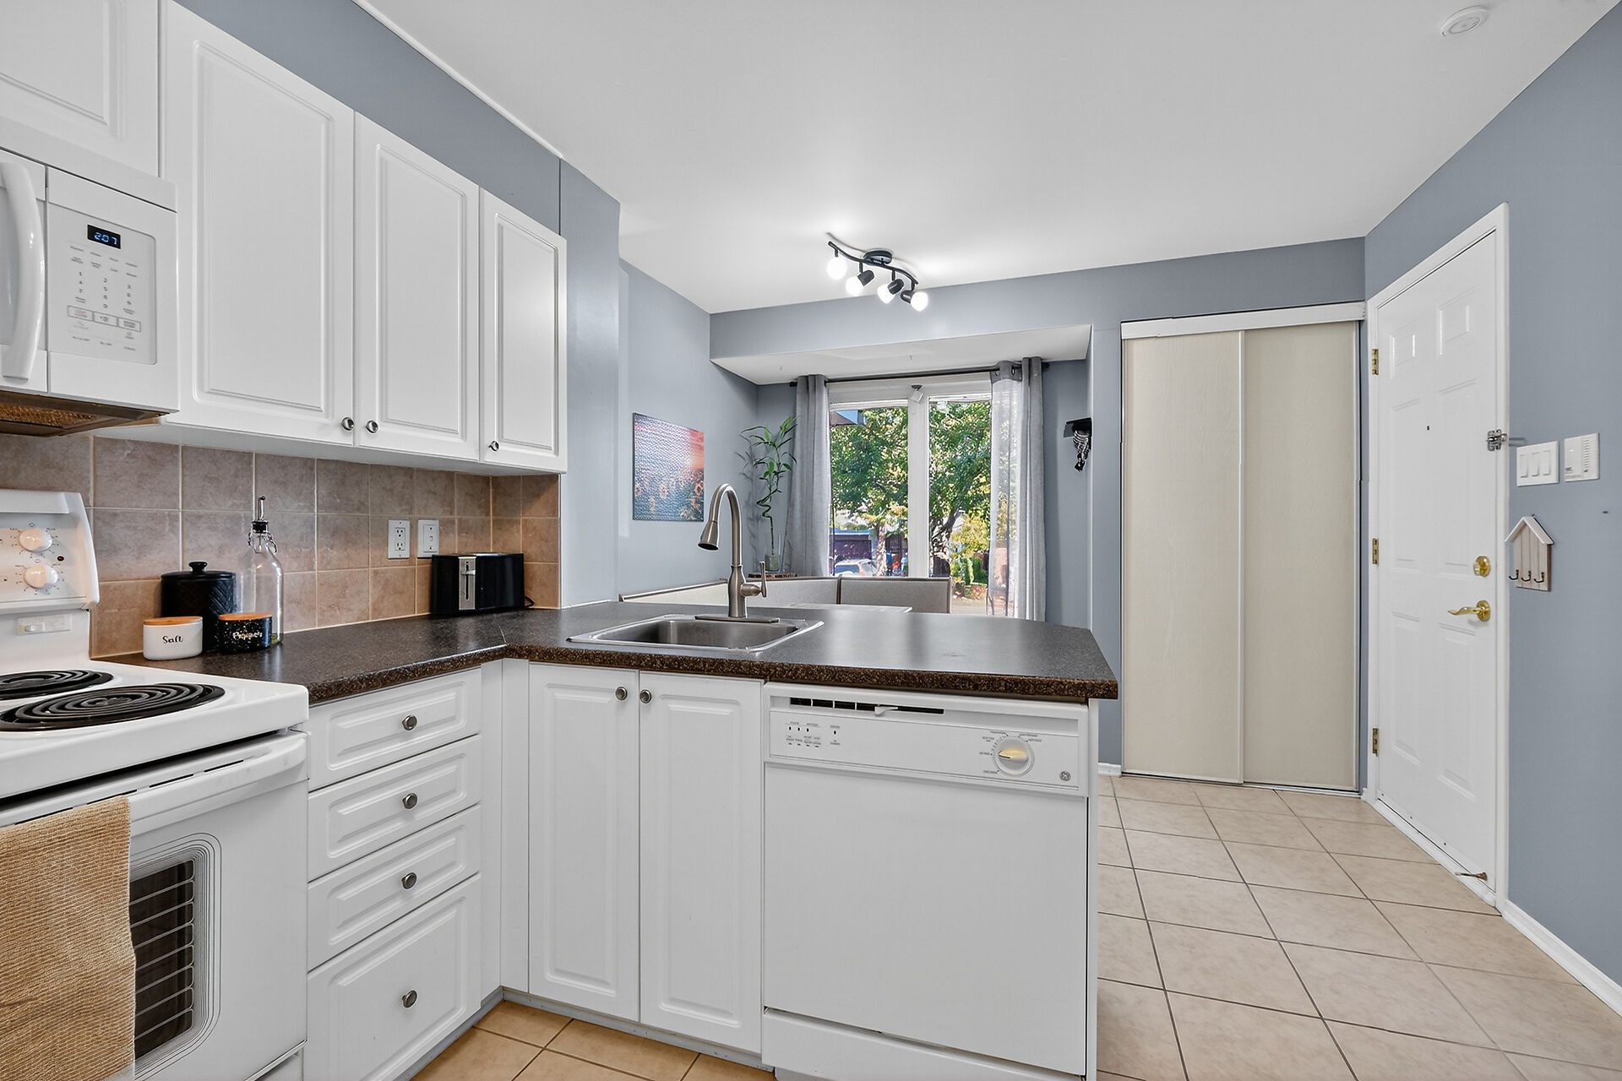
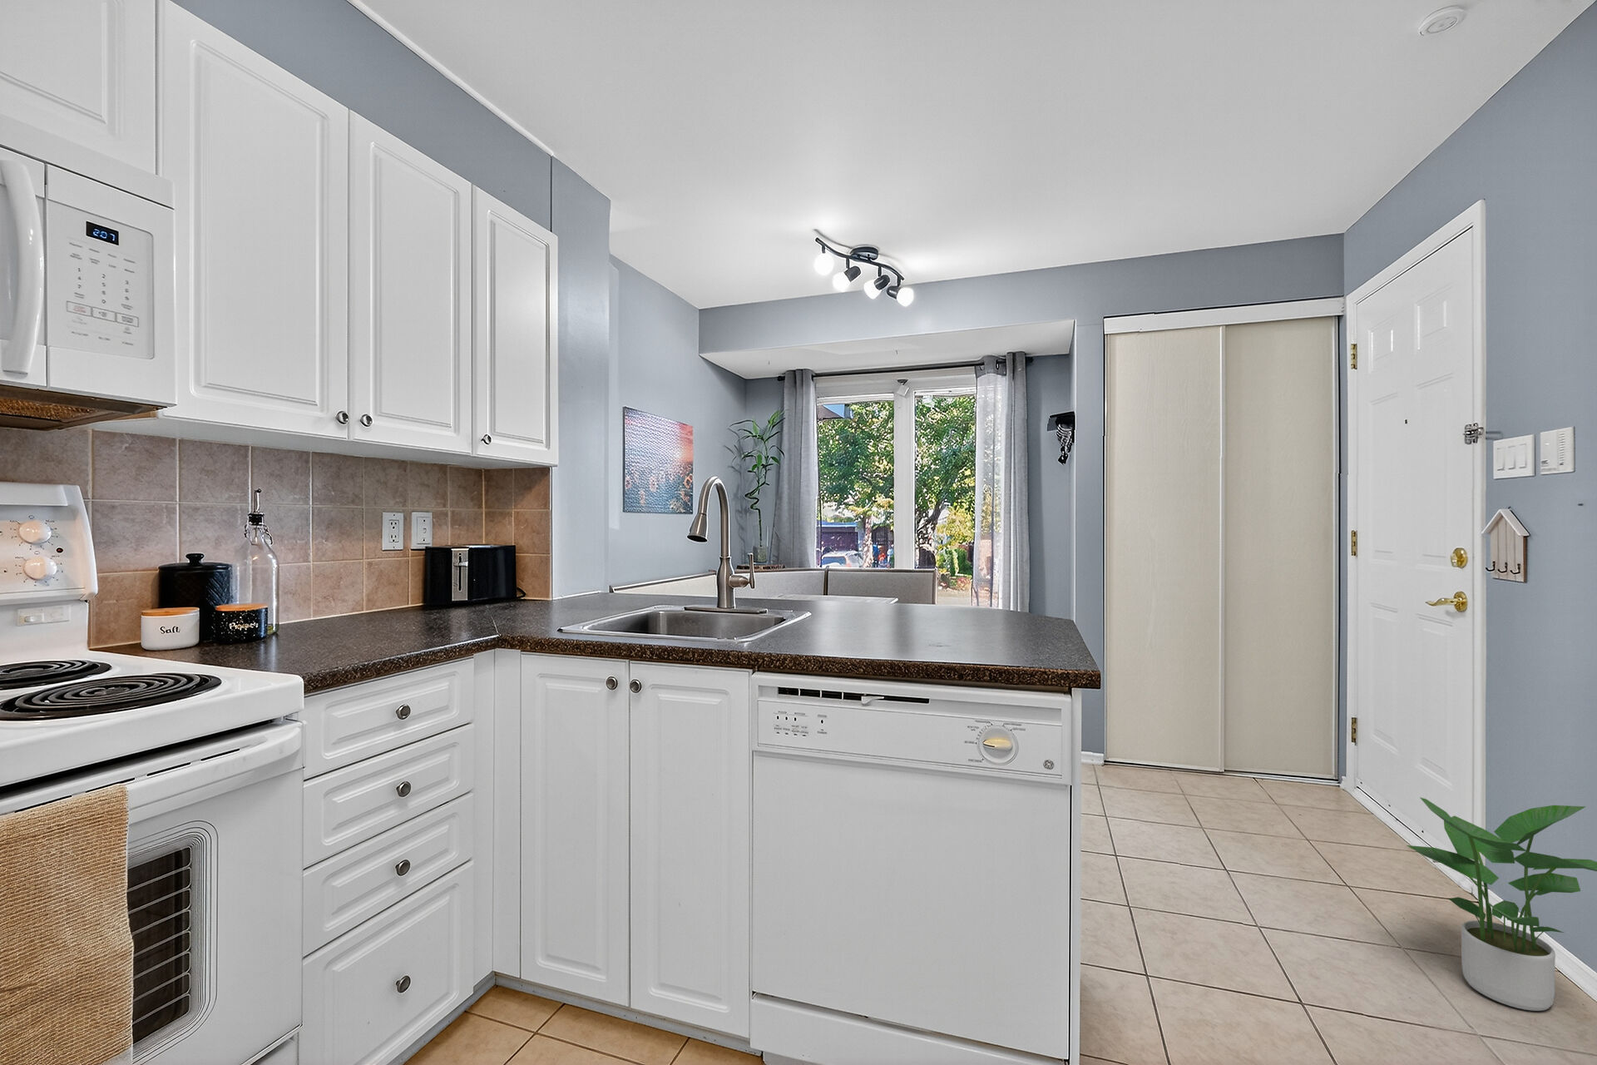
+ potted plant [1406,798,1597,1012]
